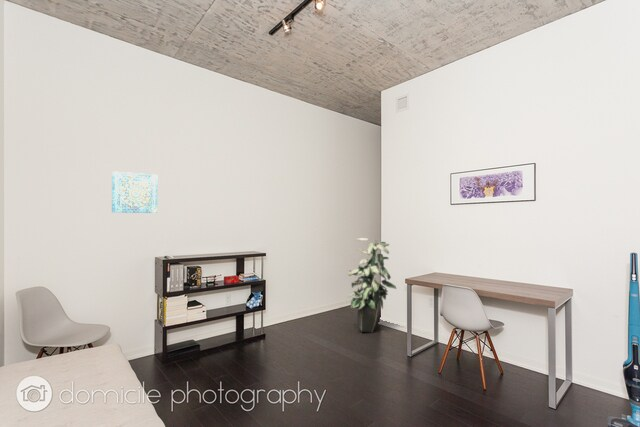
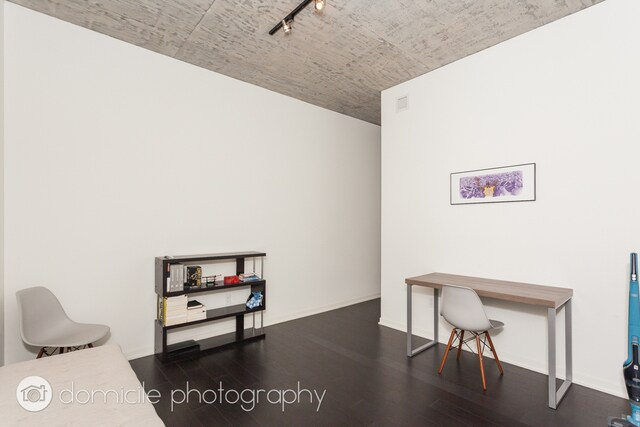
- indoor plant [346,237,397,334]
- wall art [111,170,158,214]
